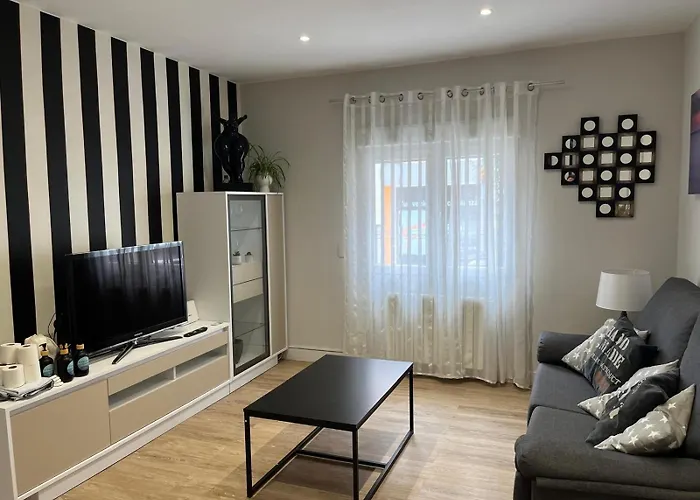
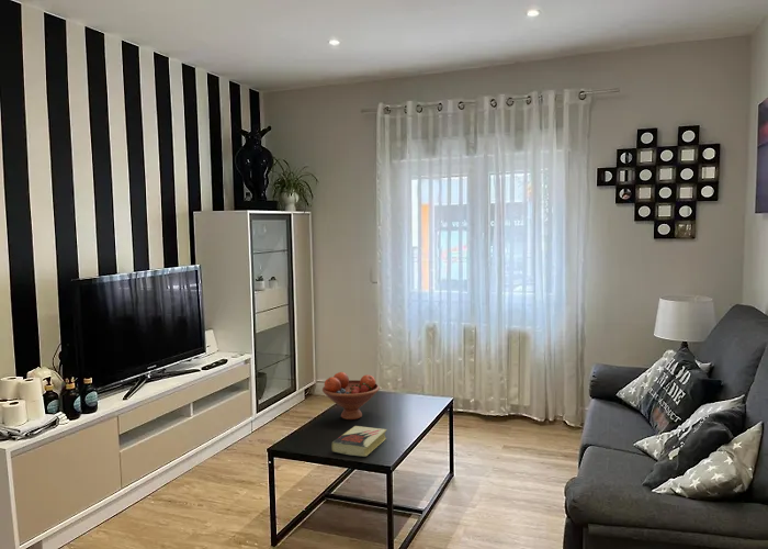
+ fruit bowl [321,371,381,421]
+ book [330,425,387,458]
